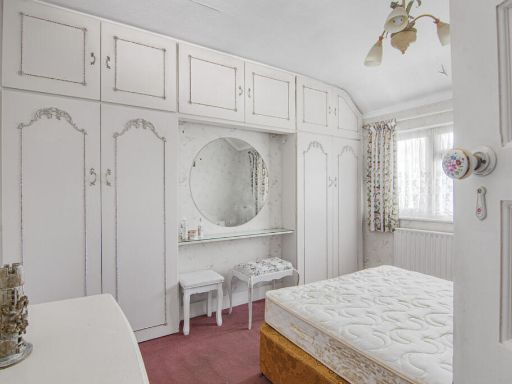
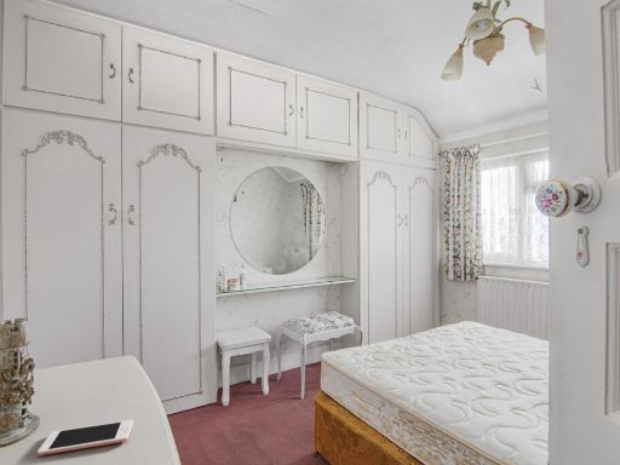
+ cell phone [36,419,134,457]
